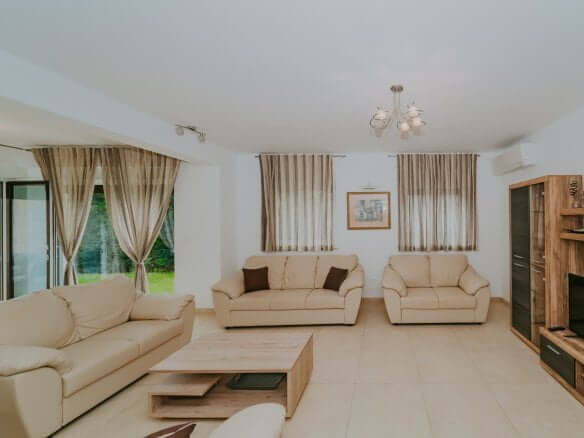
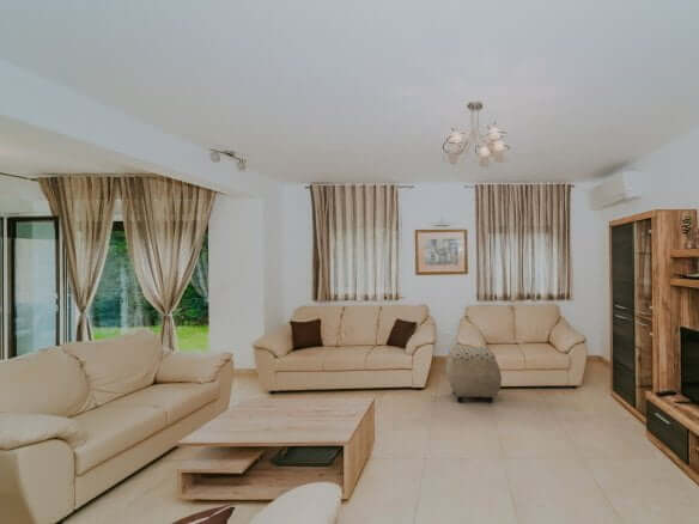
+ ottoman [444,346,503,404]
